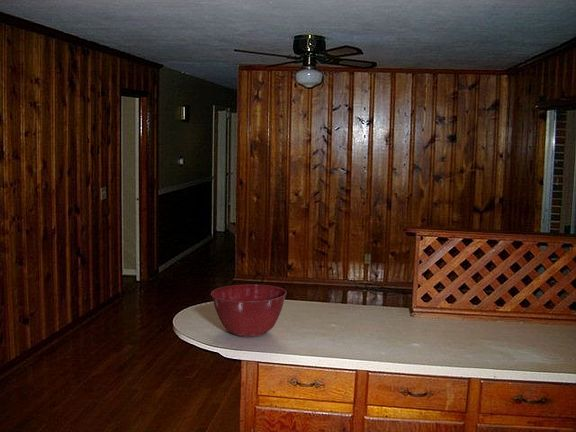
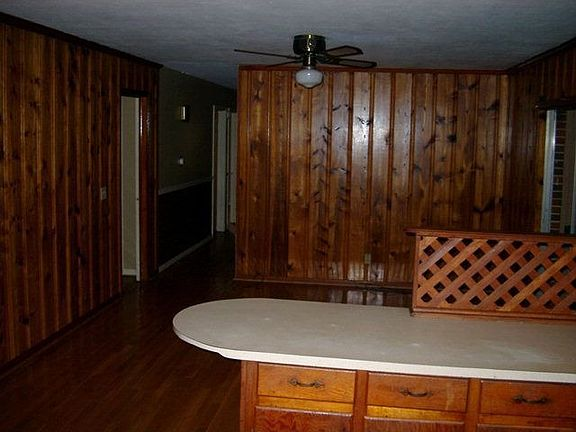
- mixing bowl [210,283,288,338]
